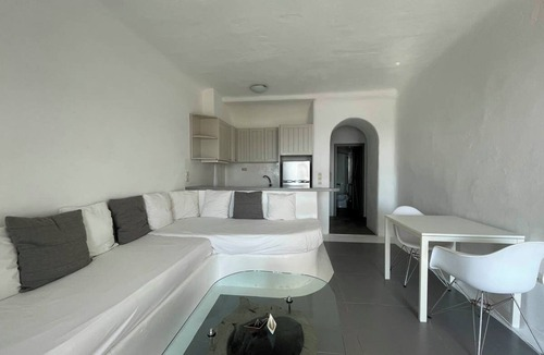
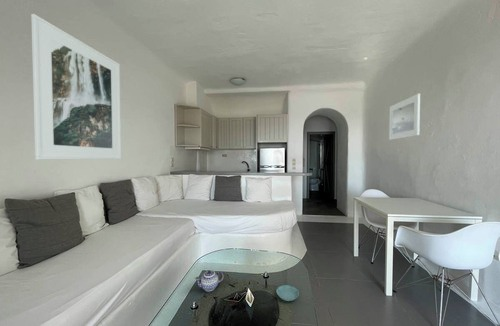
+ teapot [194,269,225,292]
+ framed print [30,13,122,161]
+ saucer [275,284,300,302]
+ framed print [388,93,421,141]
